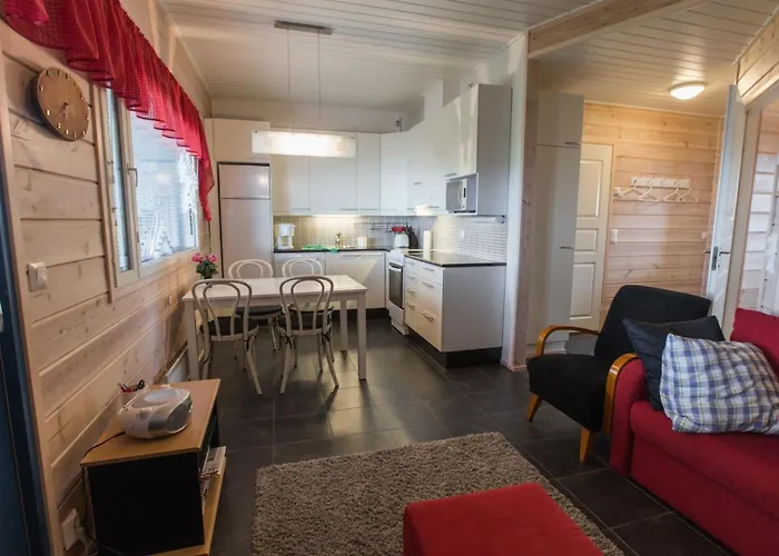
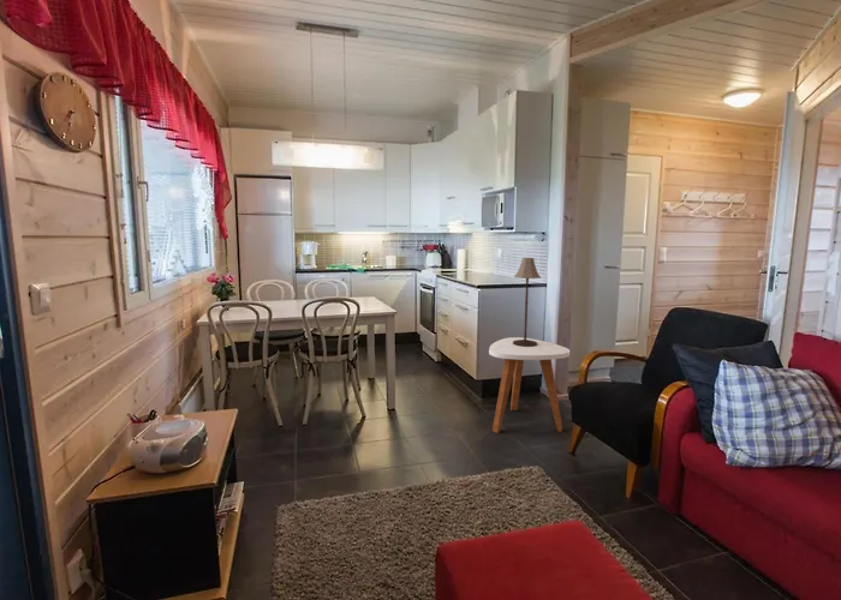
+ table lamp [513,257,542,347]
+ side table [488,336,571,434]
